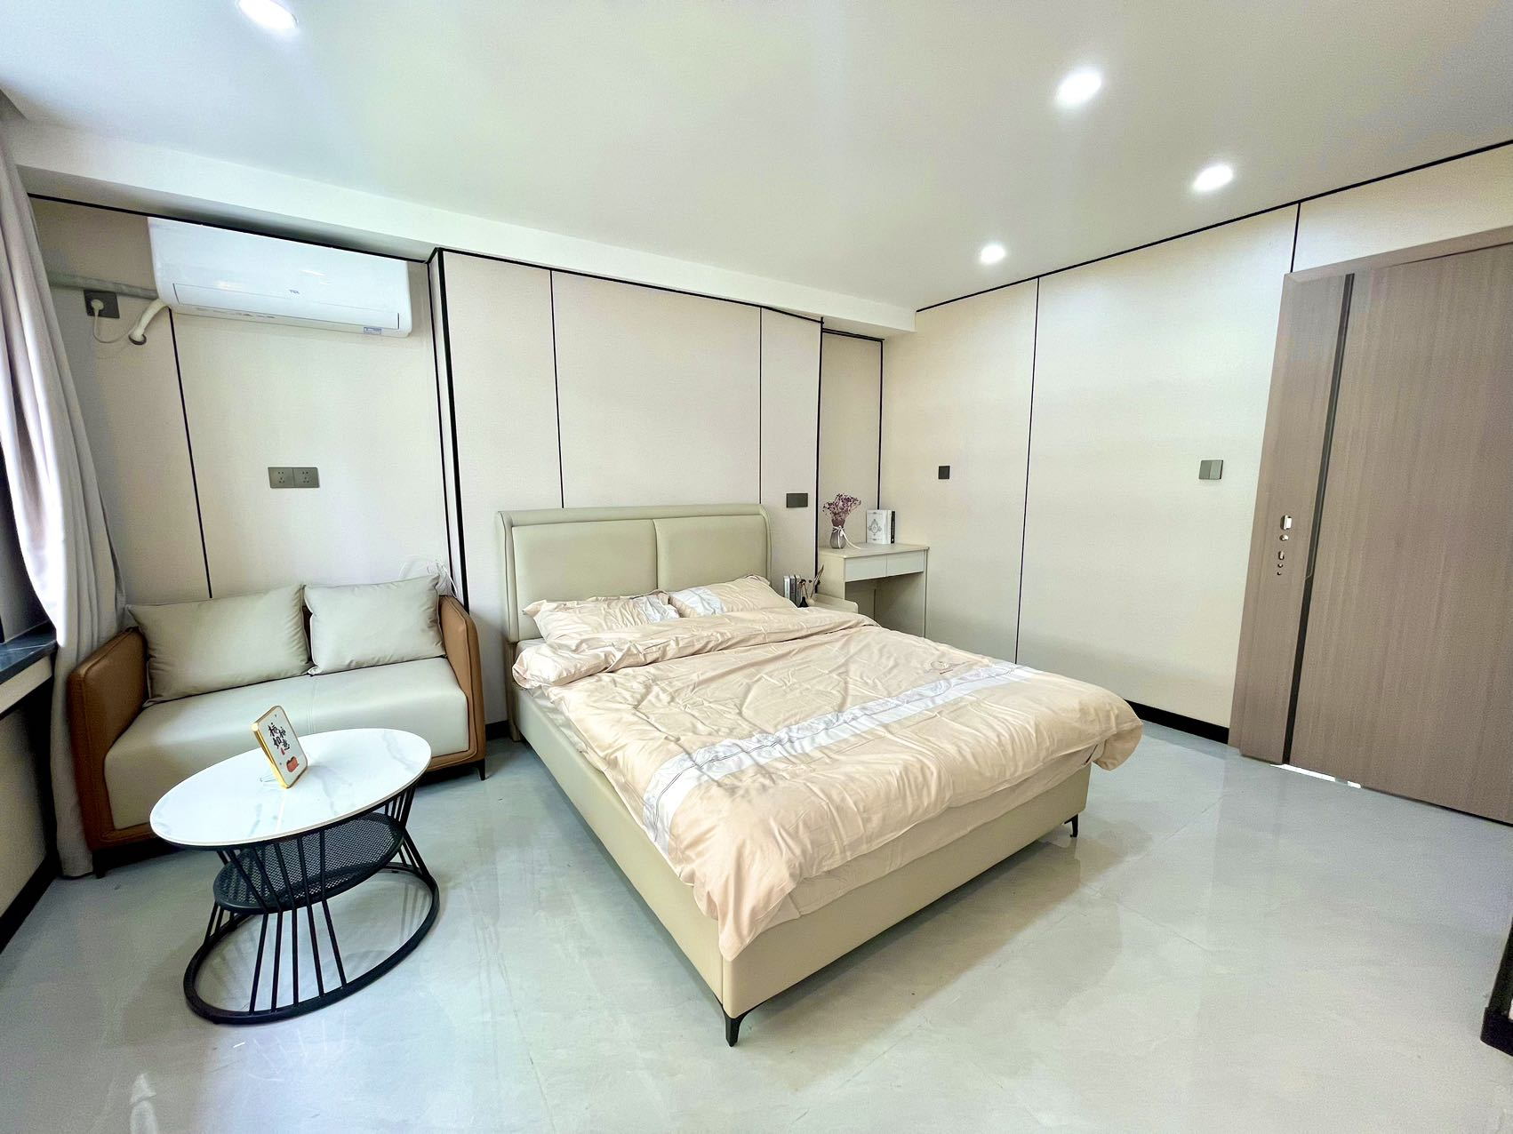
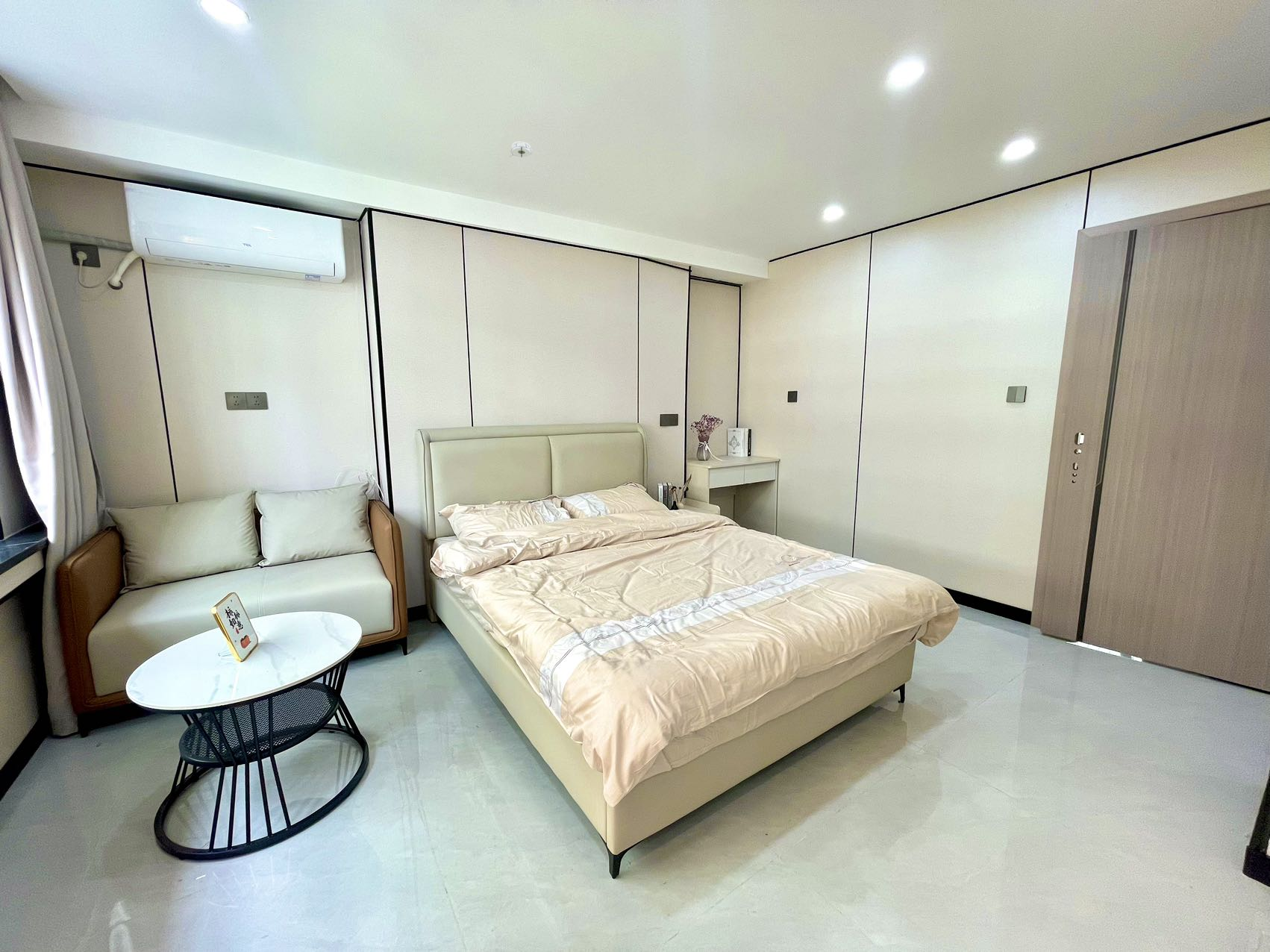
+ smoke detector [509,141,534,158]
